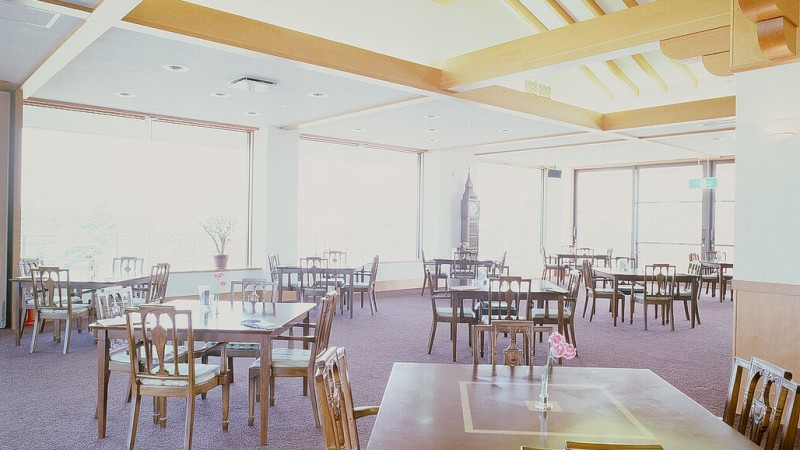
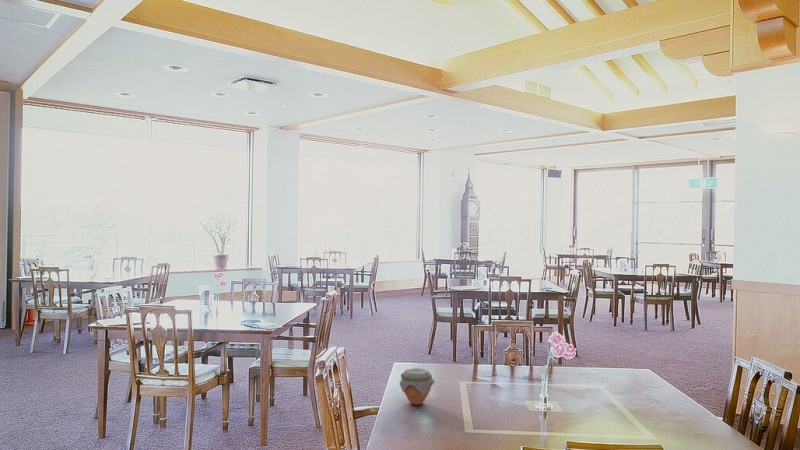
+ jar [398,367,436,406]
